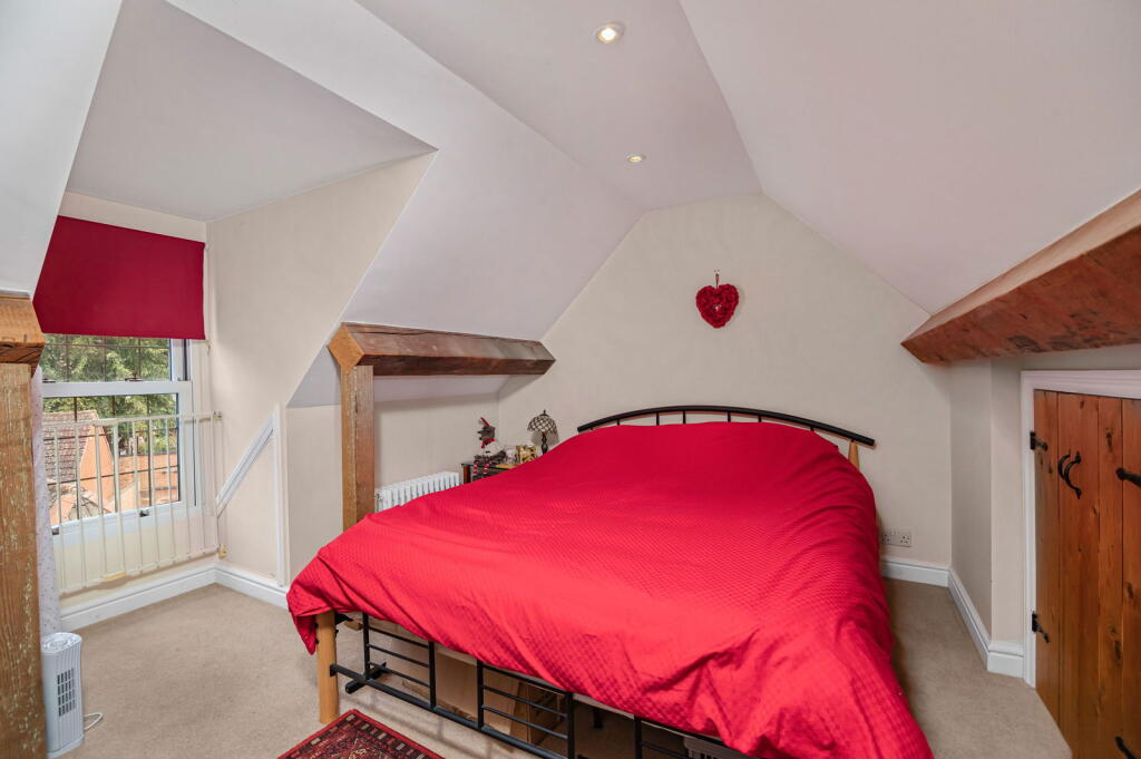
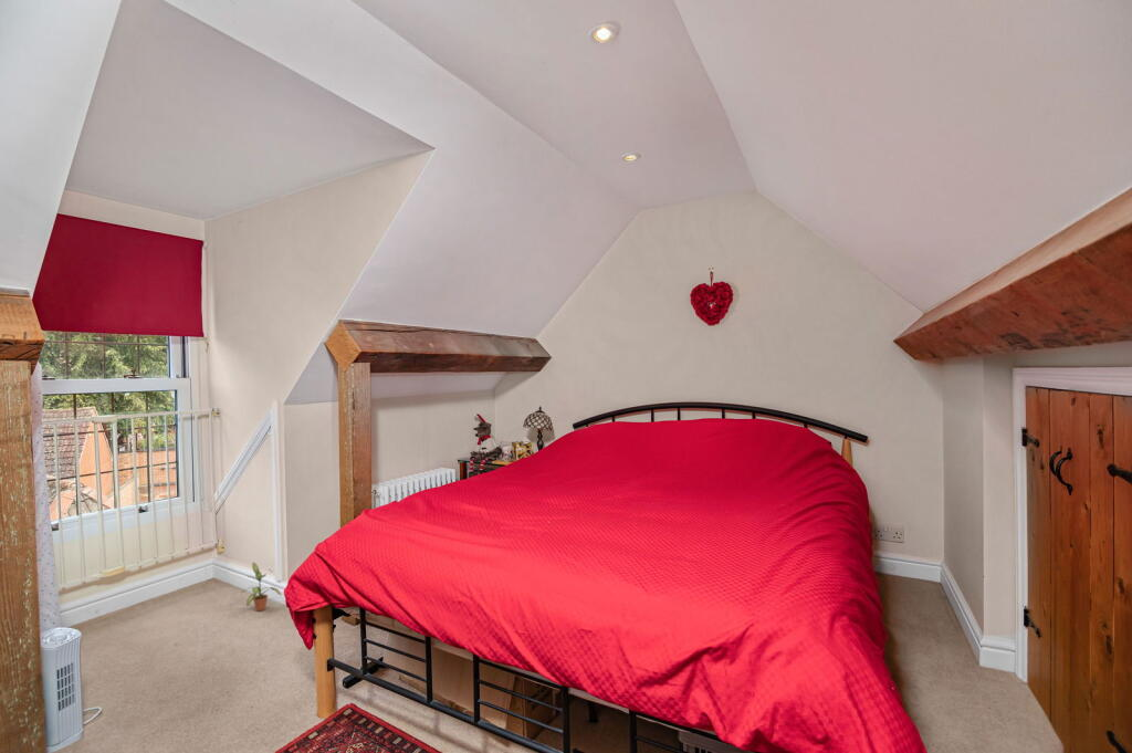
+ potted plant [241,562,282,613]
